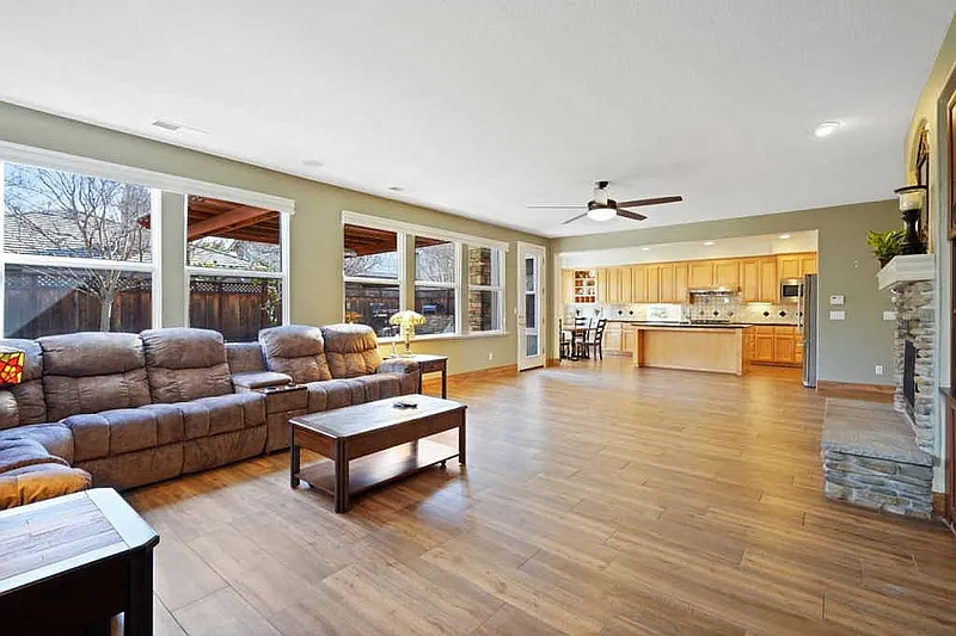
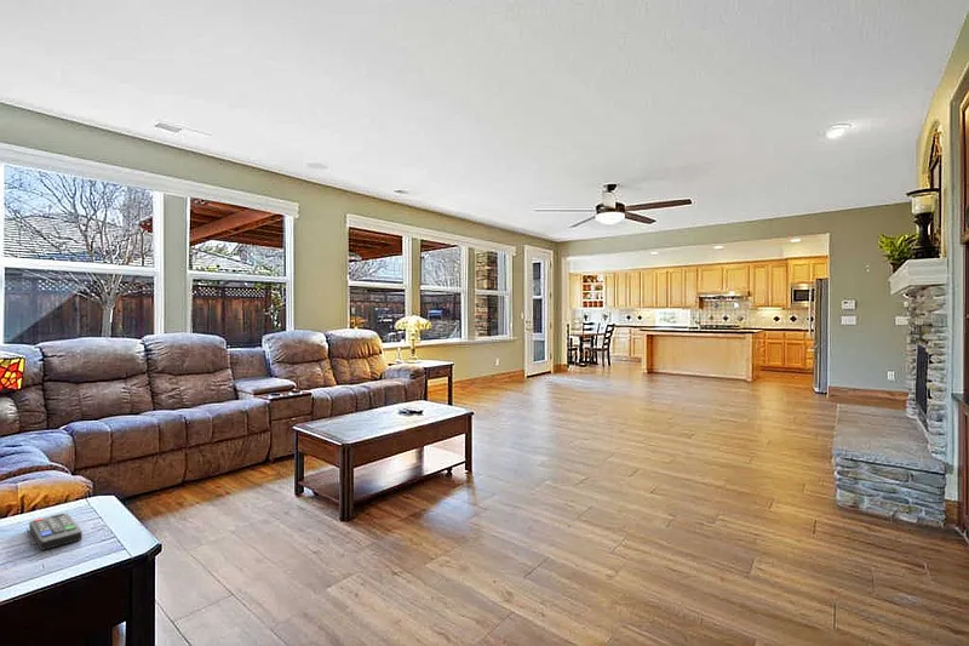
+ remote control [28,511,84,551]
